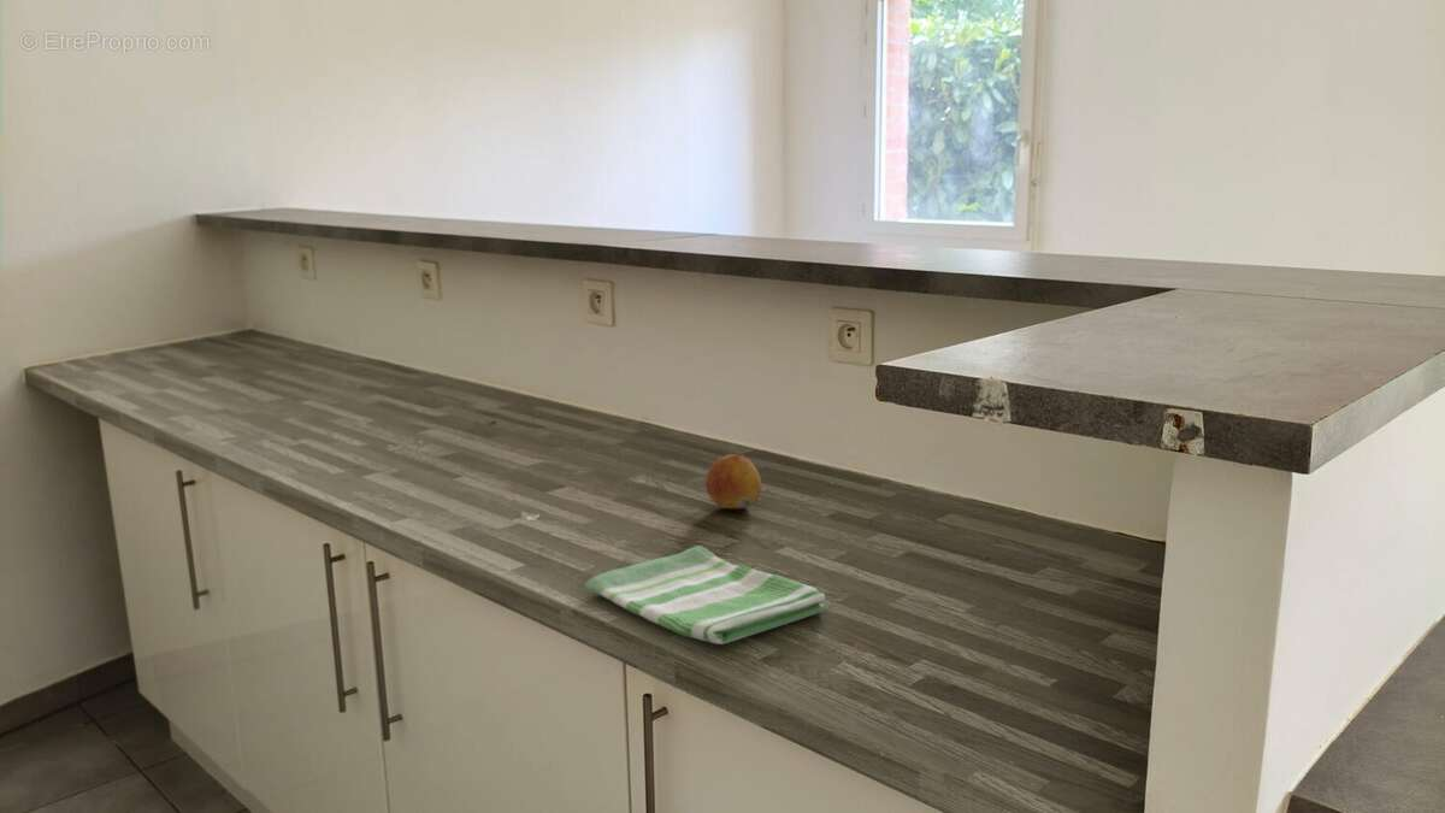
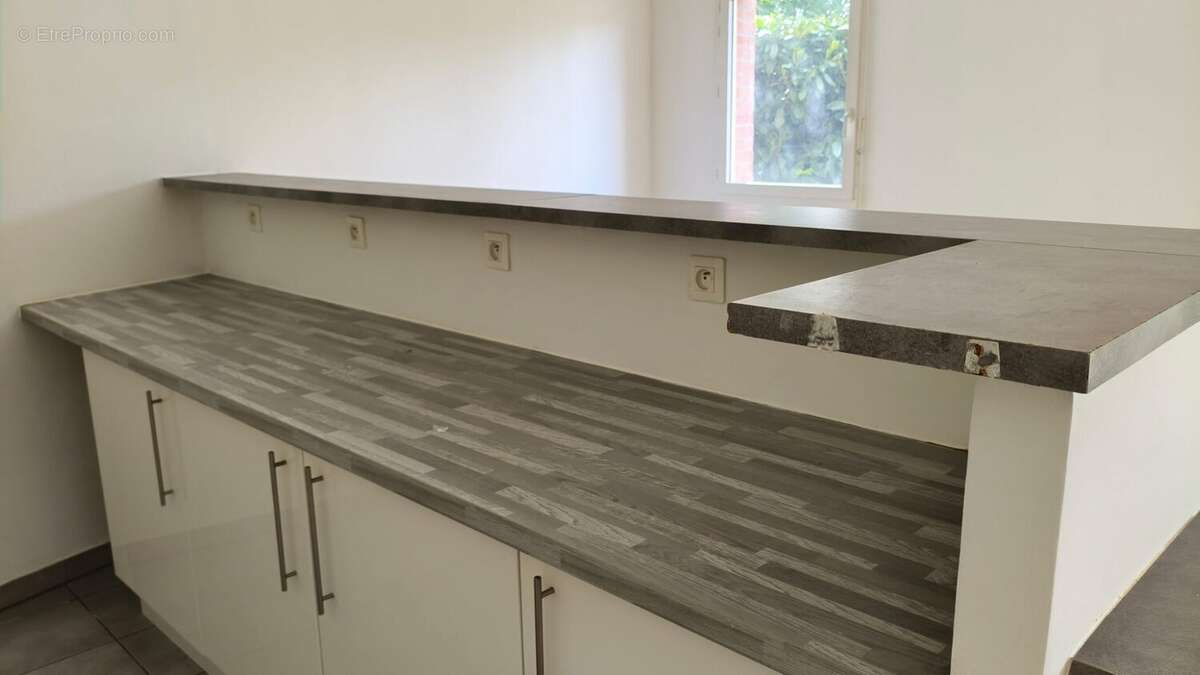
- dish towel [584,544,828,646]
- fruit [704,453,762,509]
